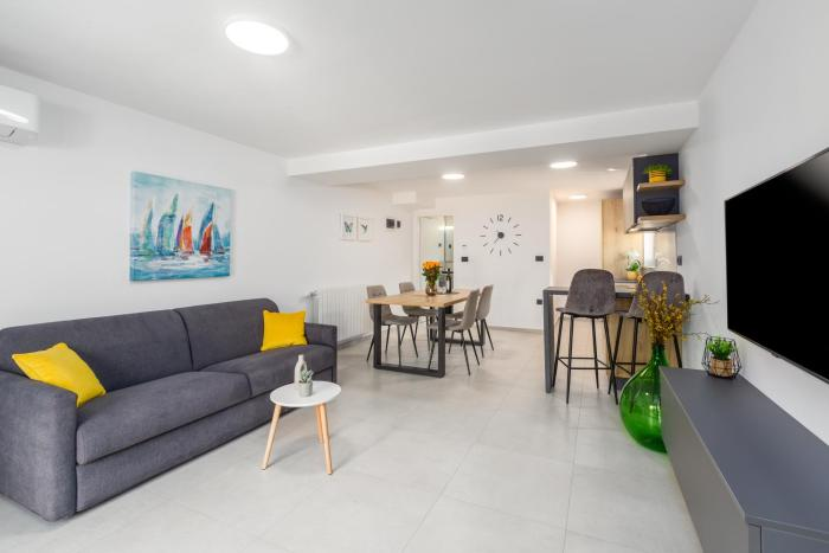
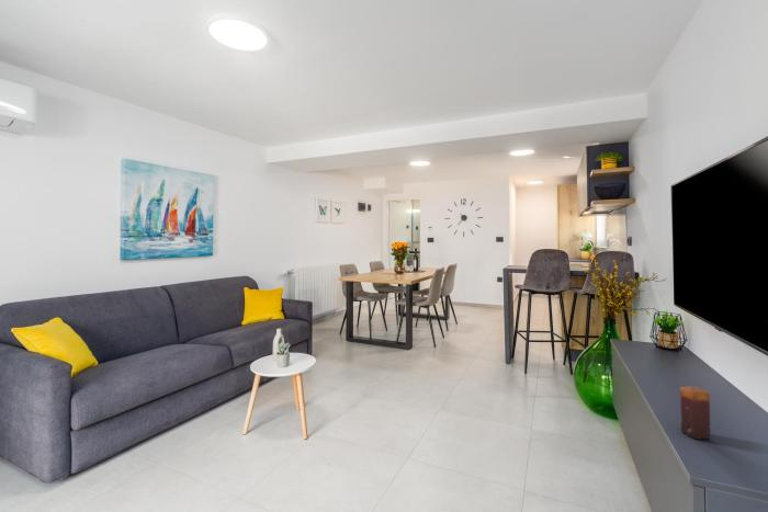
+ candle [679,385,712,441]
